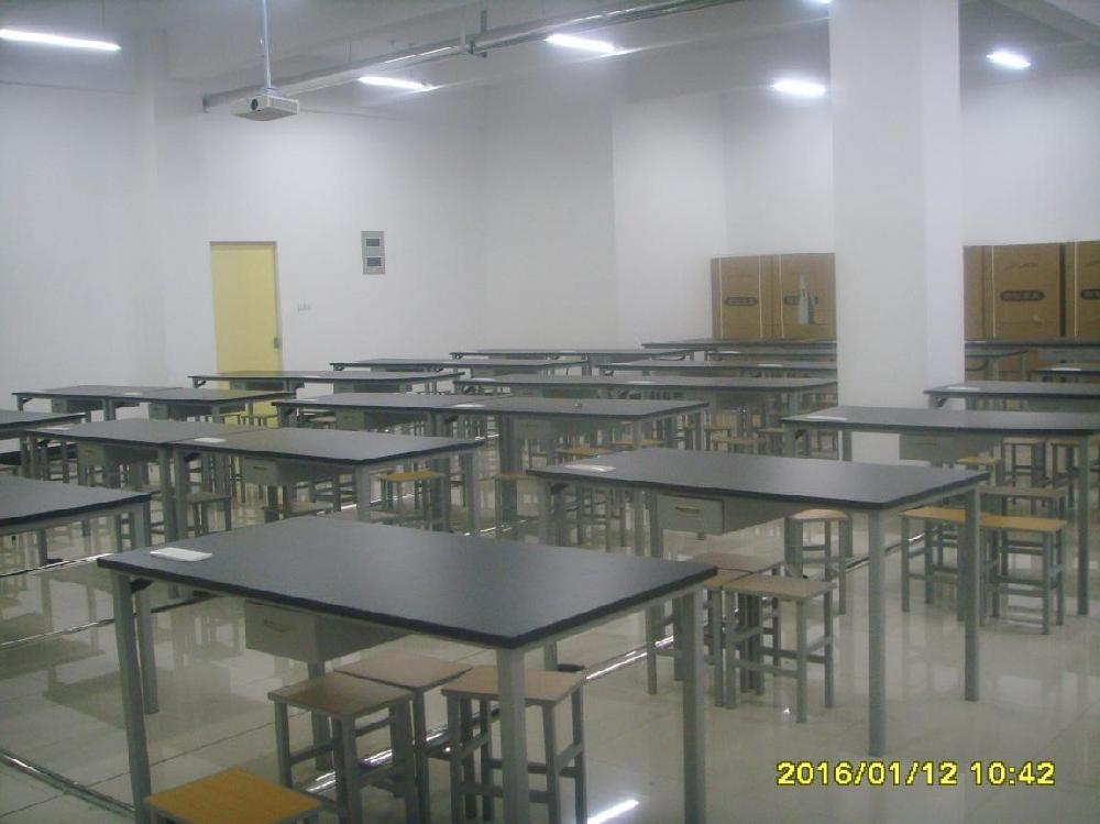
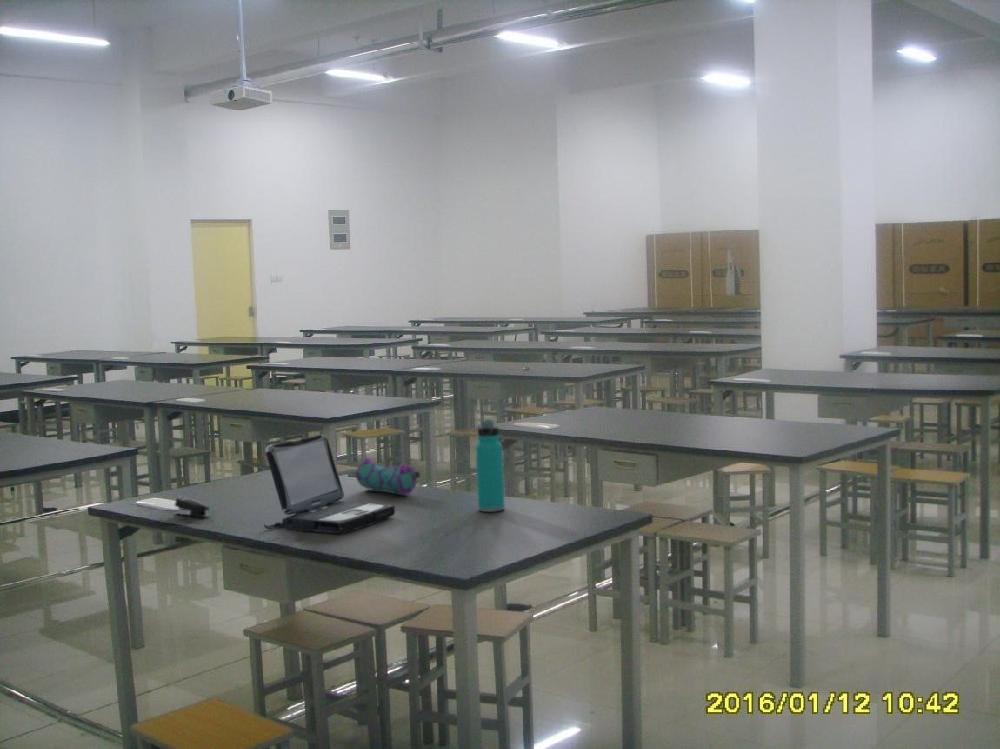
+ pencil case [355,457,421,497]
+ stapler [174,496,211,518]
+ laptop [263,434,396,534]
+ water bottle [475,419,506,513]
